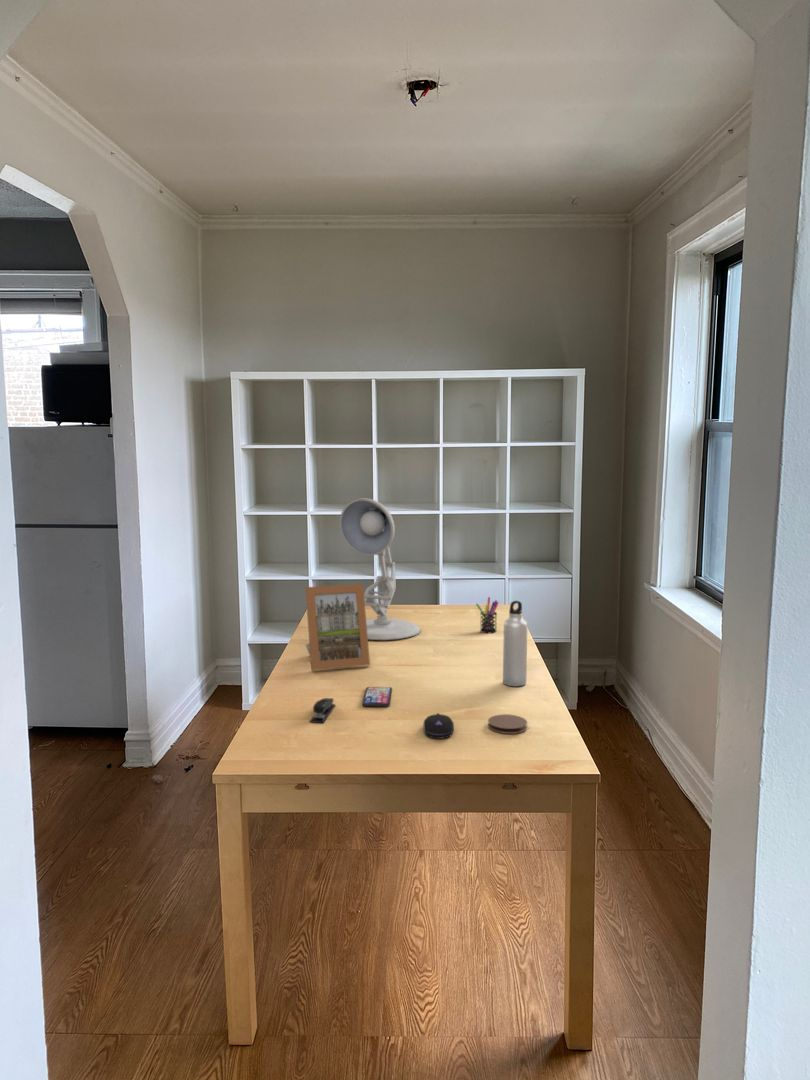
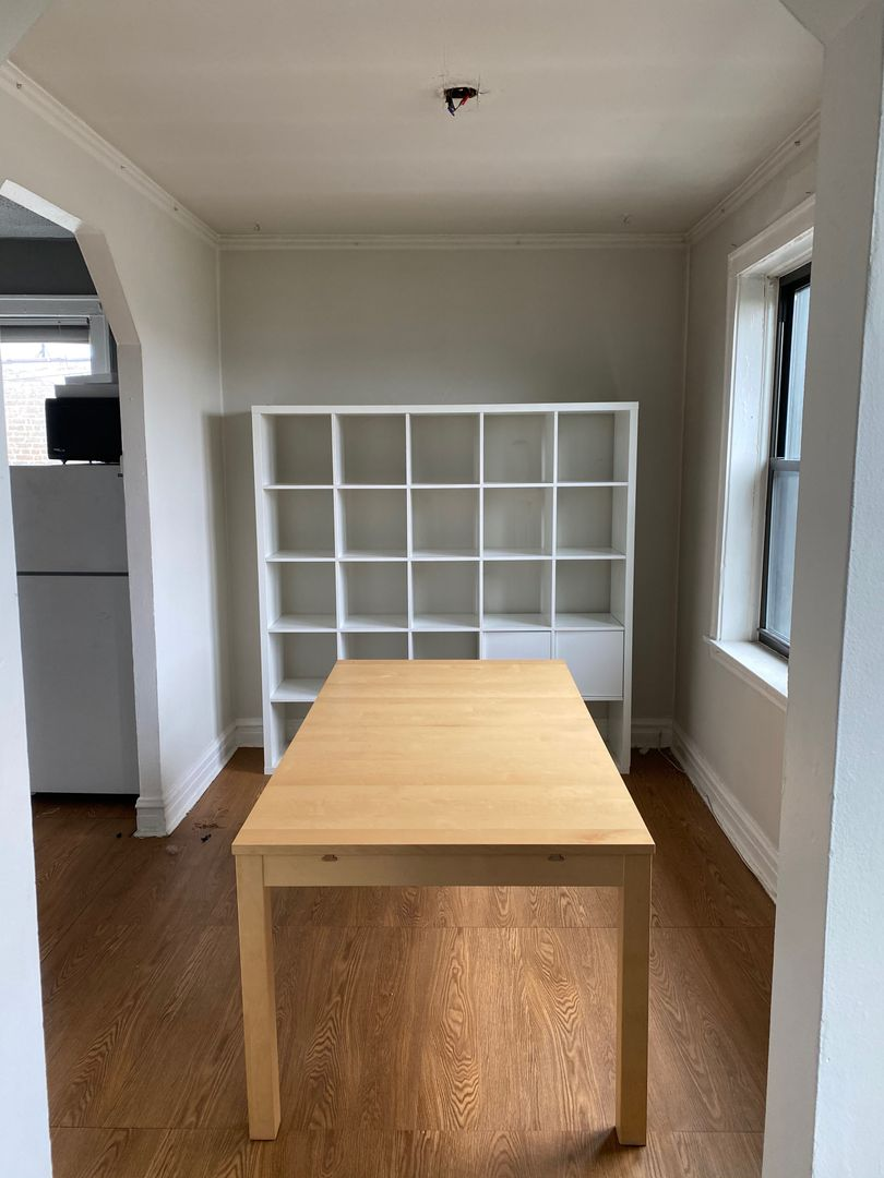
- coaster [487,713,528,735]
- picture frame [304,583,371,671]
- computer mouse [423,712,455,740]
- stapler [309,697,336,724]
- pen holder [475,596,500,634]
- water bottle [502,600,528,688]
- desk lamp [338,497,422,641]
- smartphone [361,686,393,708]
